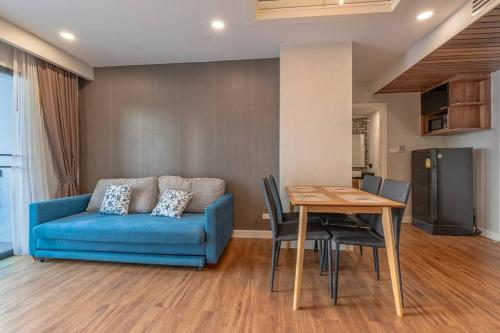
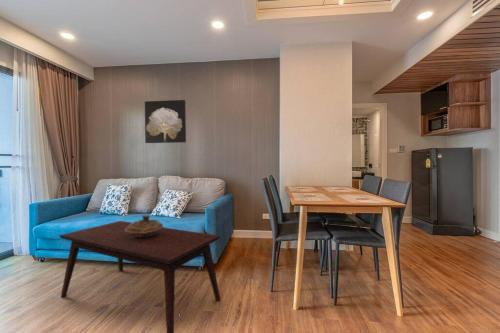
+ coffee table [59,220,221,333]
+ decorative bowl [125,214,164,237]
+ wall art [144,99,187,144]
